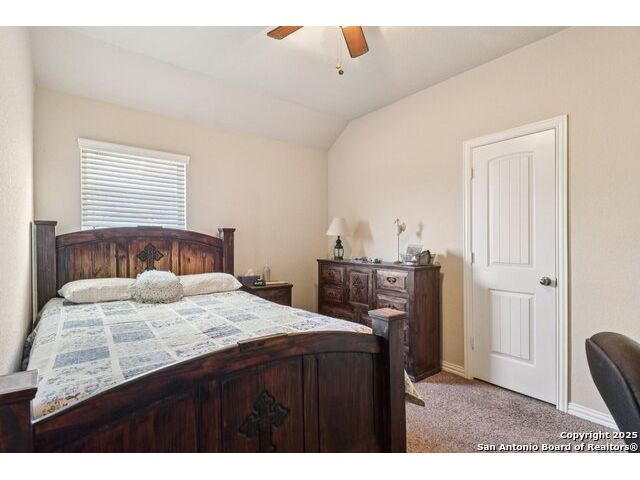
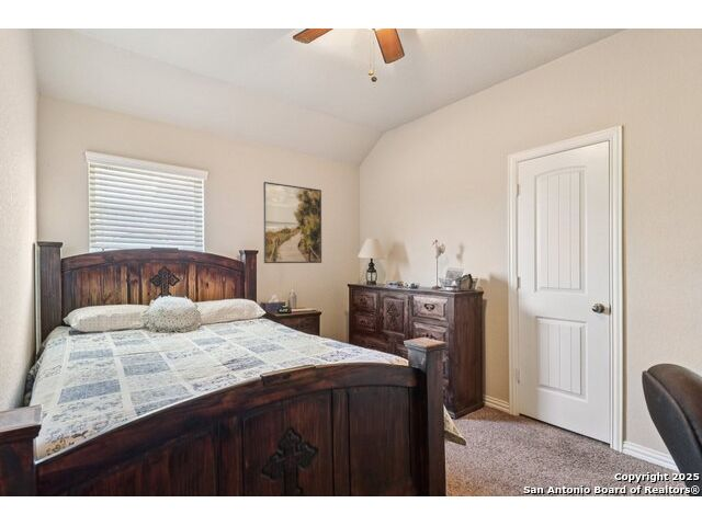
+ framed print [262,181,322,264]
